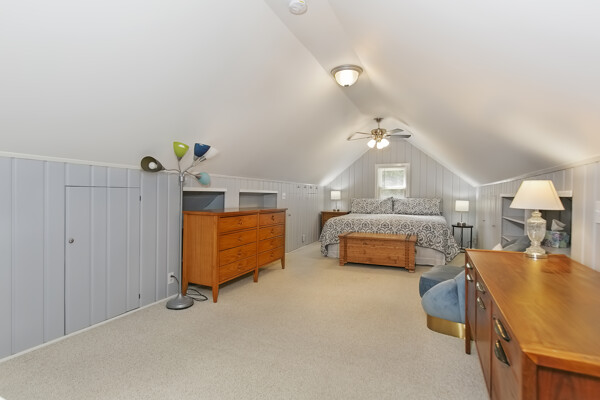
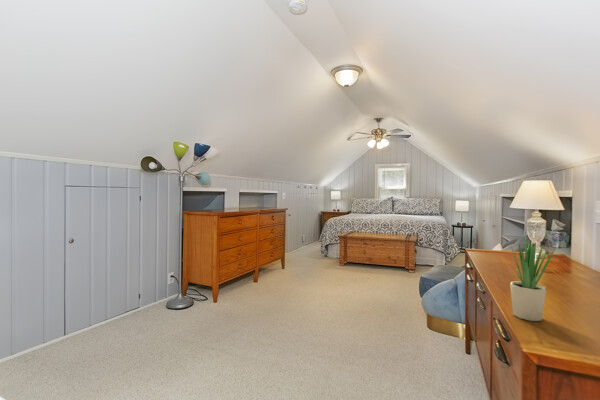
+ potted plant [509,229,556,322]
